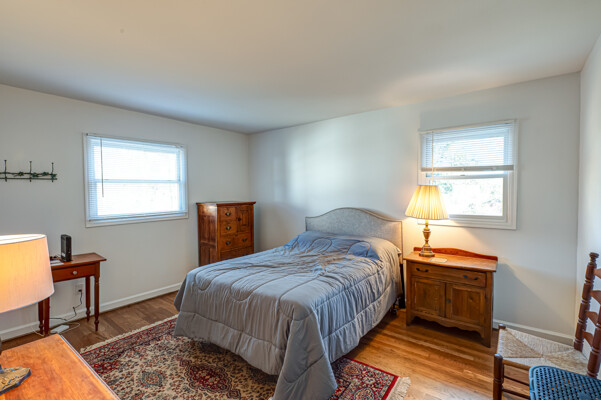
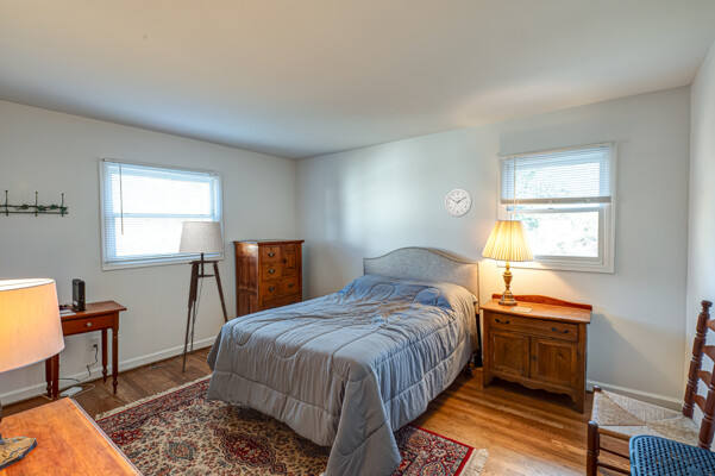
+ floor lamp [149,220,230,374]
+ wall clock [444,188,473,218]
